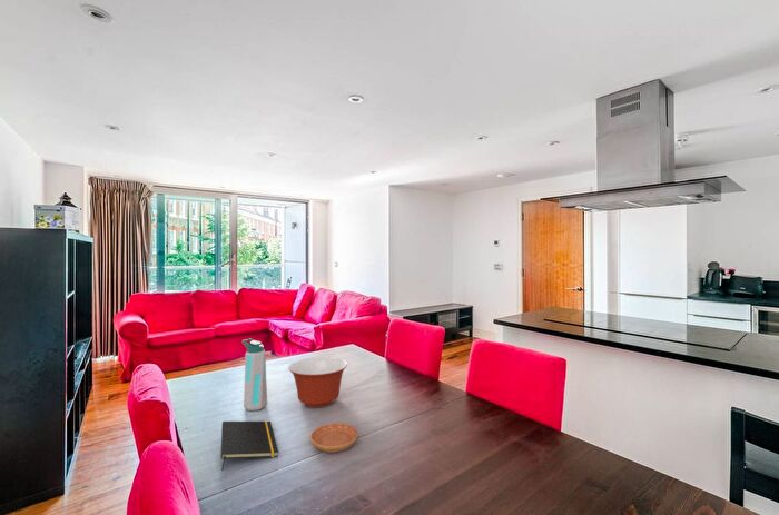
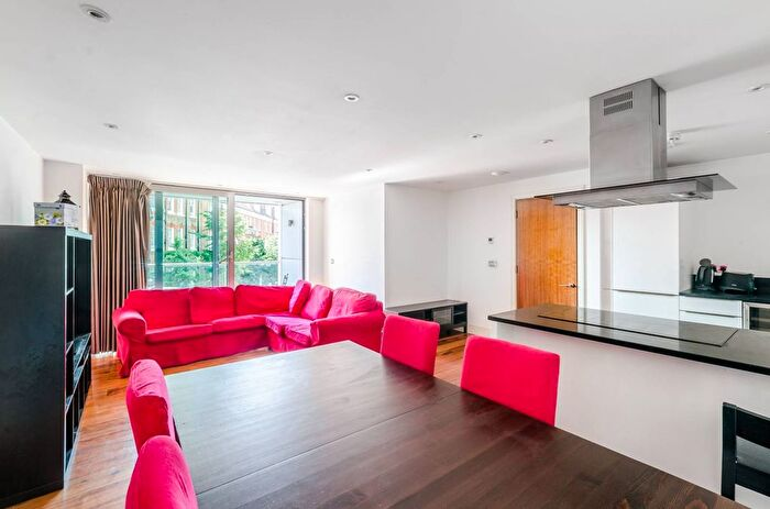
- saucer [309,422,359,454]
- notepad [220,420,279,472]
- water bottle [240,337,268,412]
- mixing bowl [288,356,348,408]
